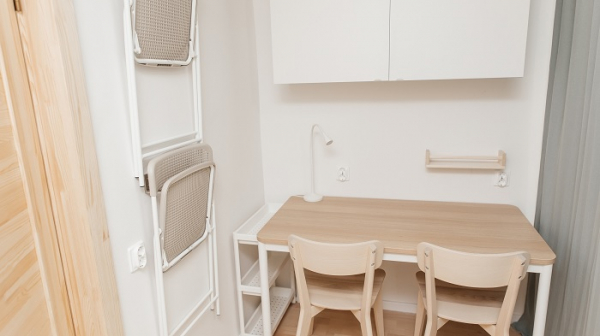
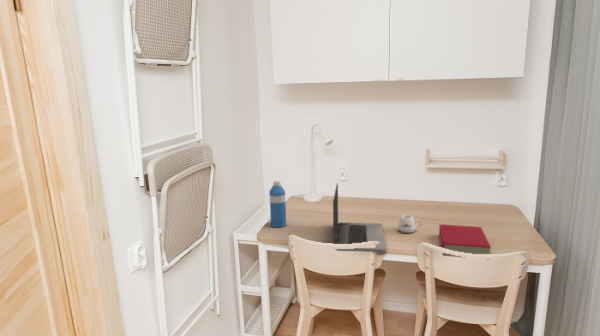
+ book [438,223,492,261]
+ mug [397,214,423,234]
+ water bottle [268,180,287,228]
+ laptop computer [332,182,388,253]
